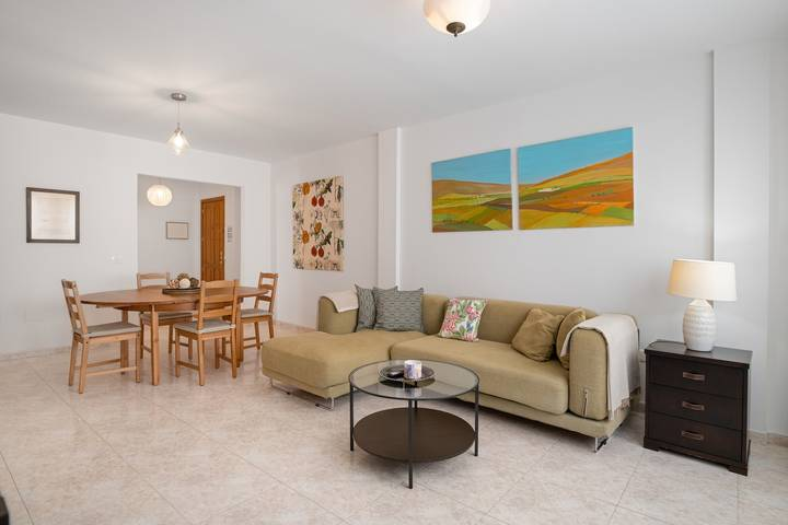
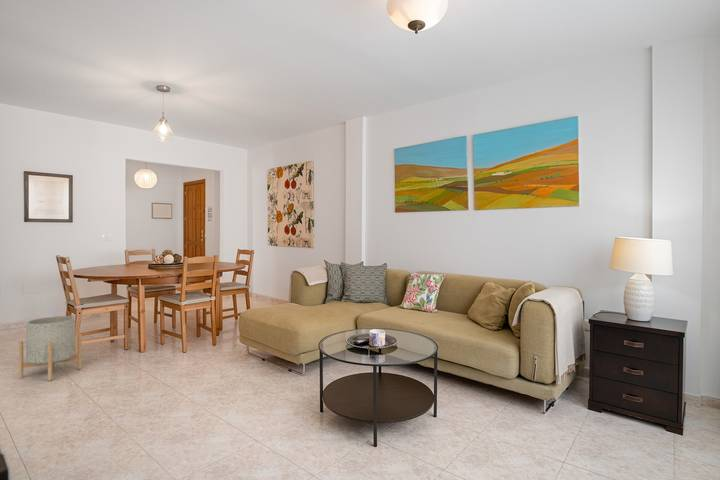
+ planter [18,315,83,382]
